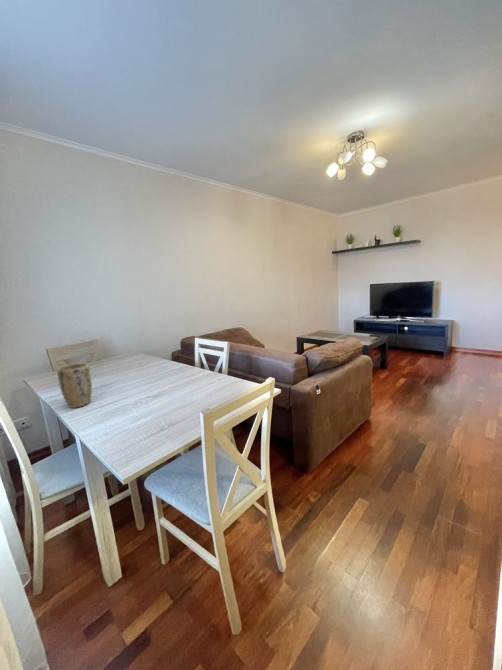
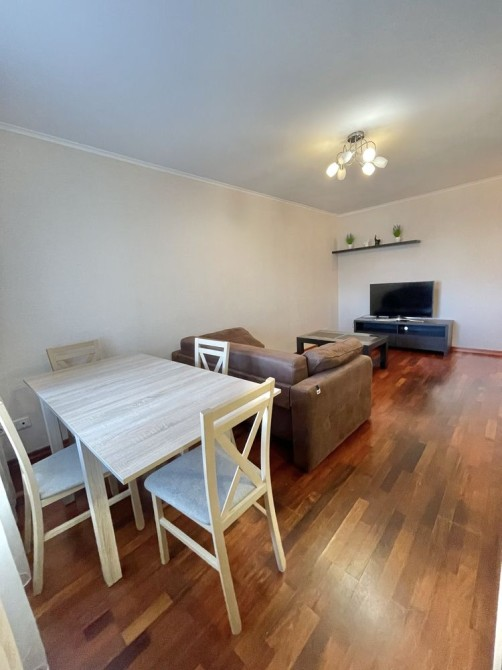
- plant pot [56,362,93,409]
